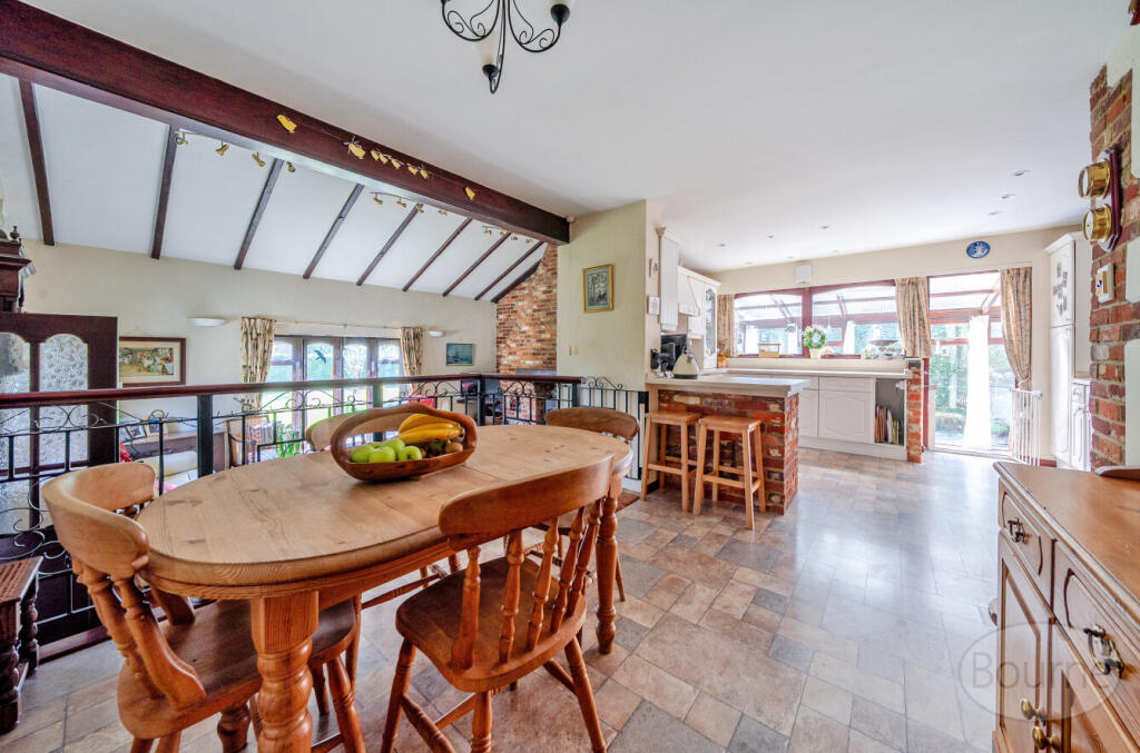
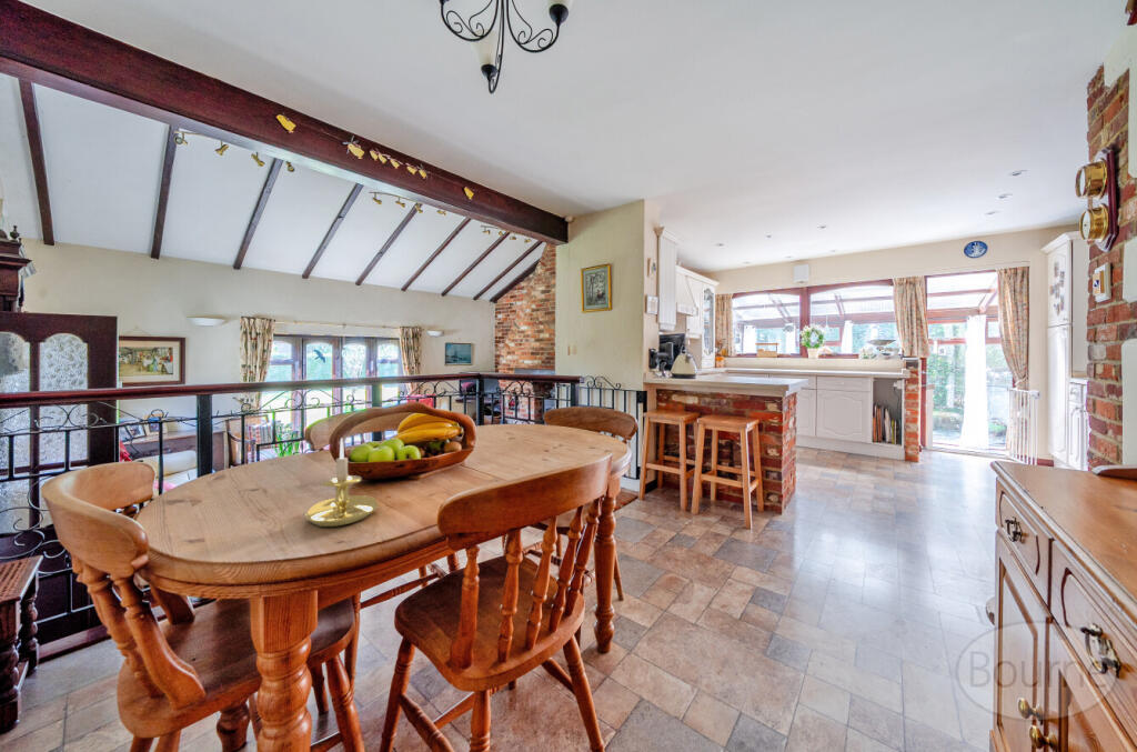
+ candle holder [303,437,379,528]
